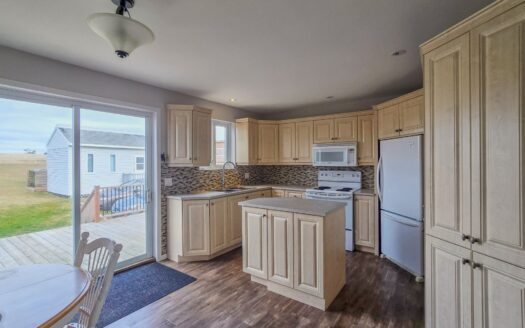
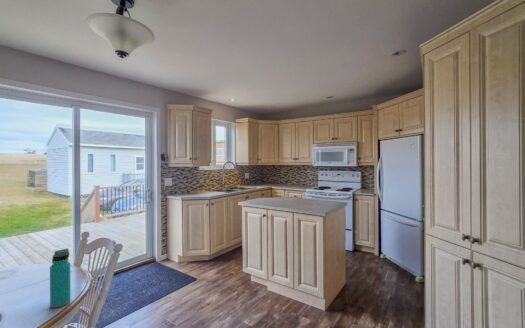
+ water bottle [49,248,72,309]
